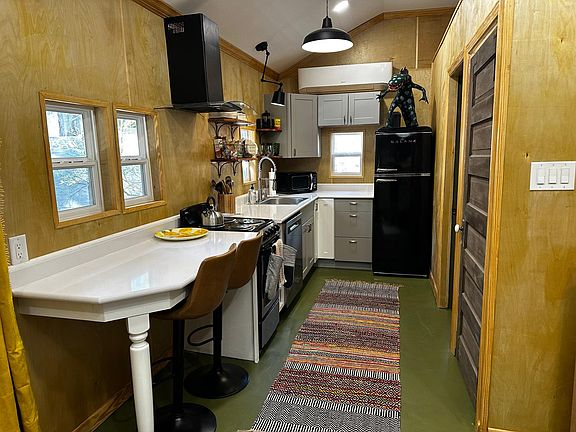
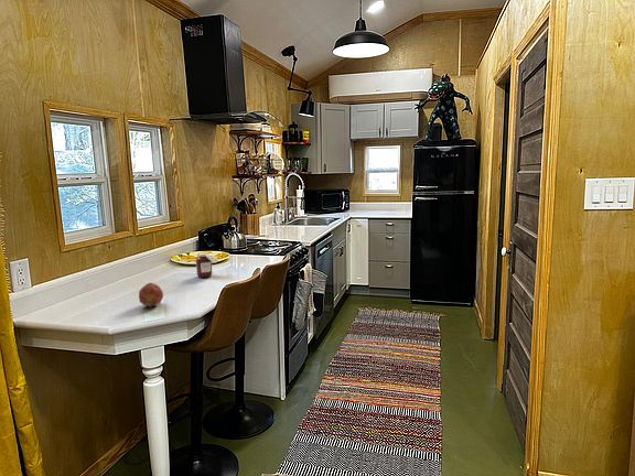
+ fruit [138,282,164,309]
+ jar [195,252,220,279]
